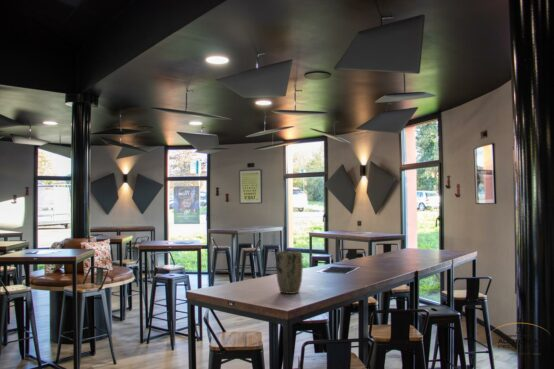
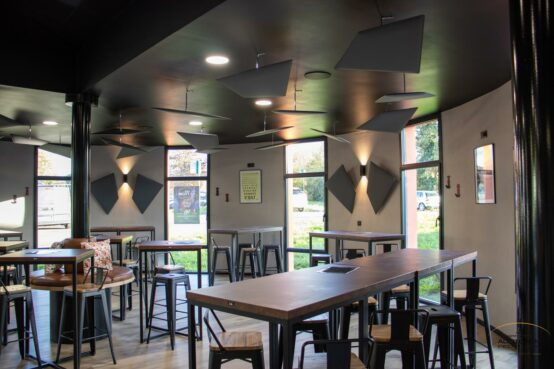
- plant pot [275,250,304,295]
